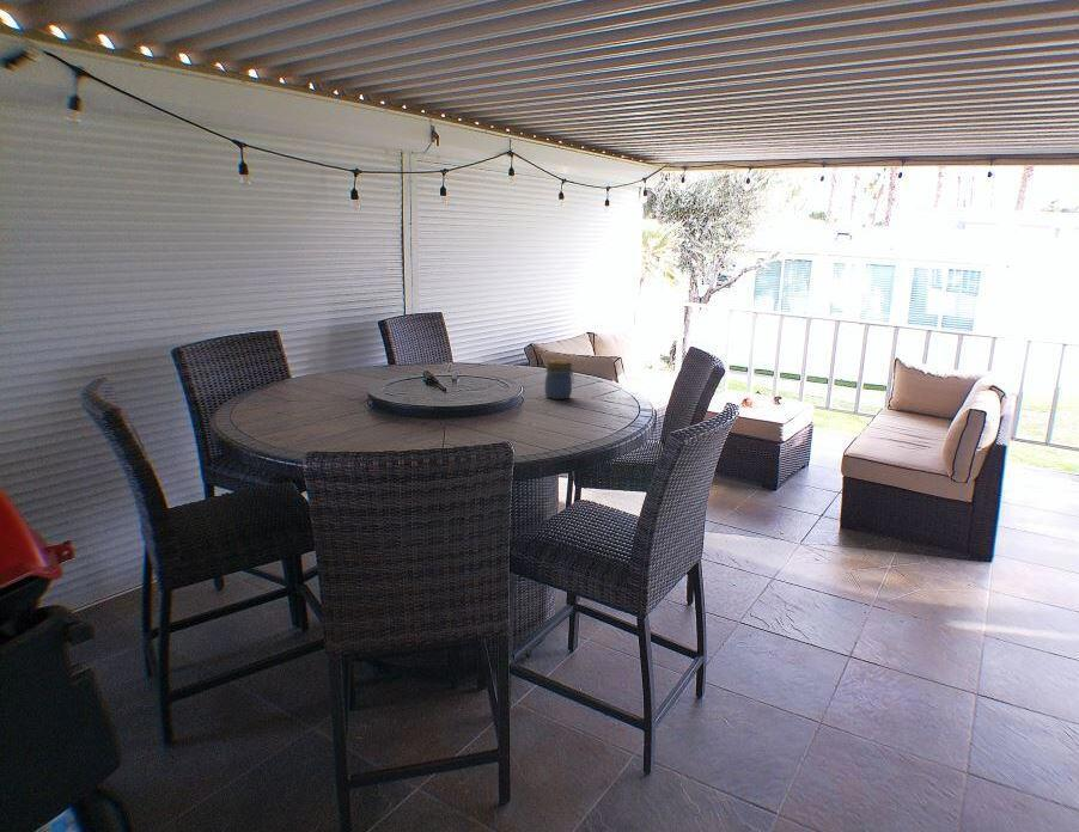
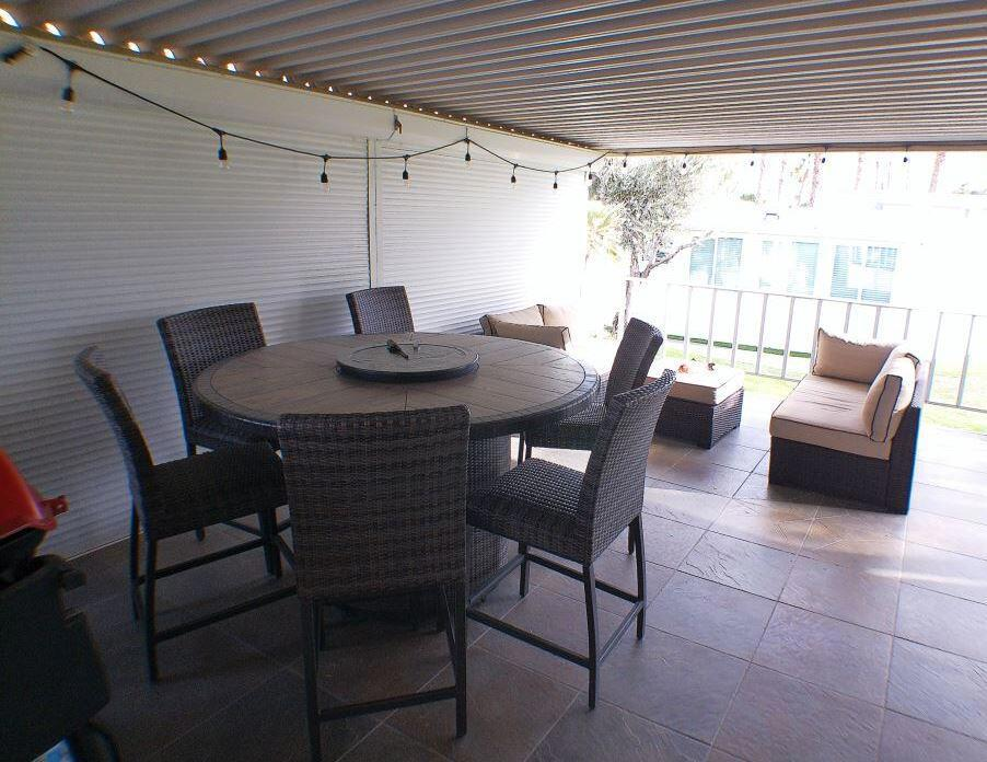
- jar [543,359,575,400]
